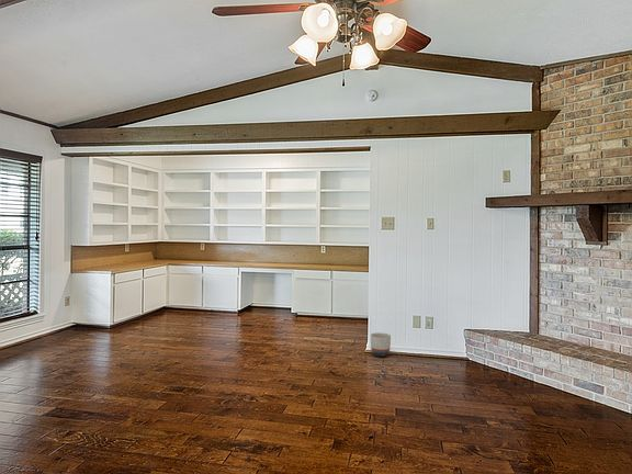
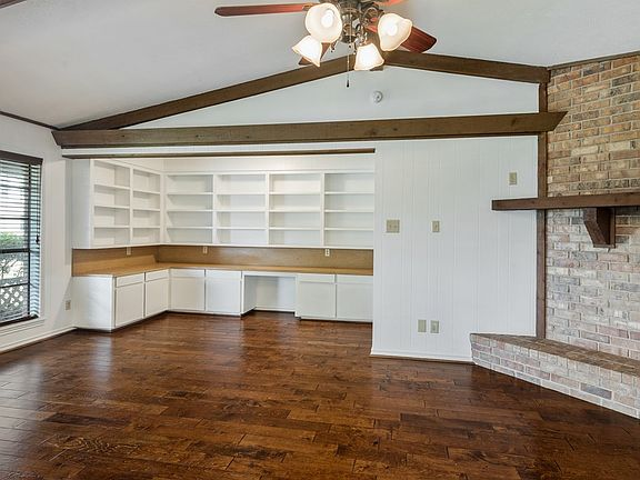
- planter [370,331,392,358]
